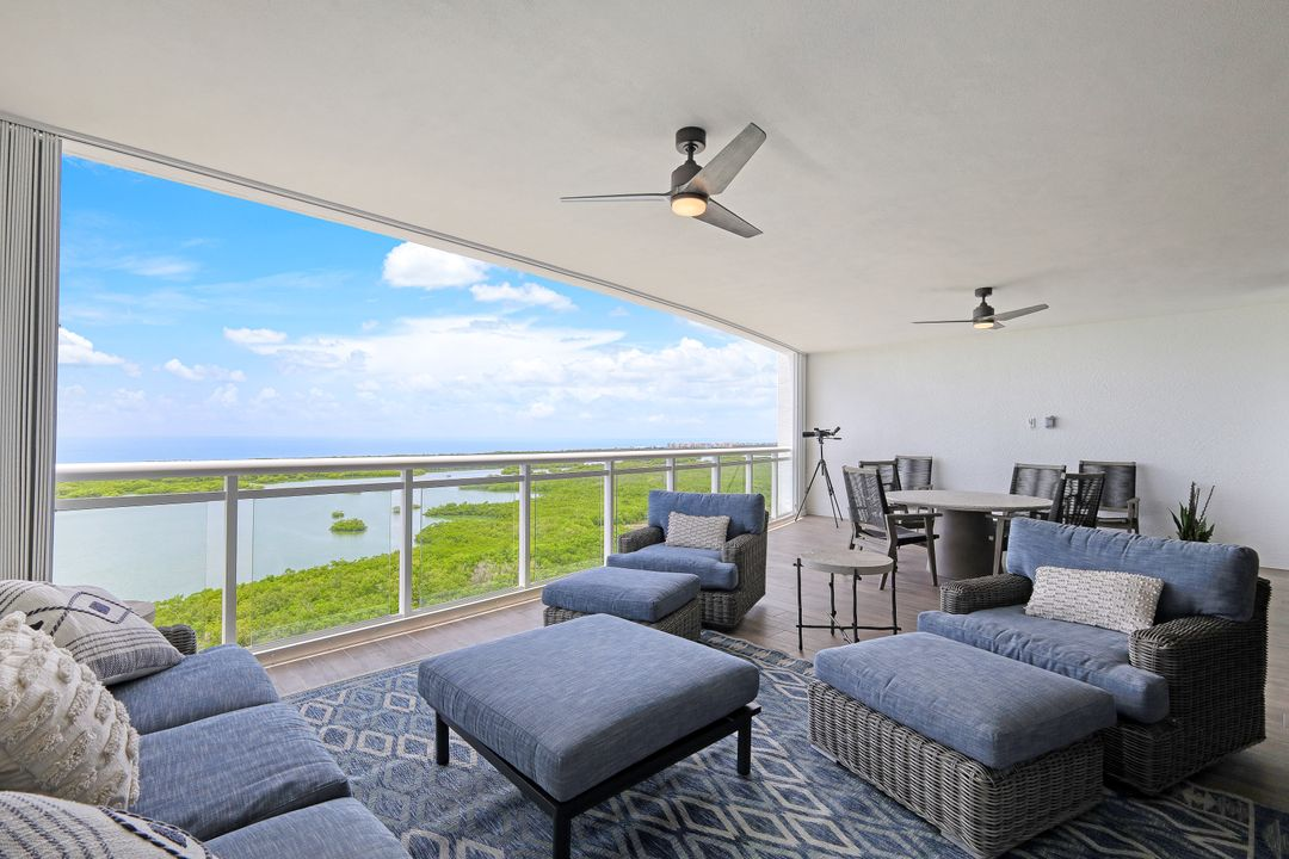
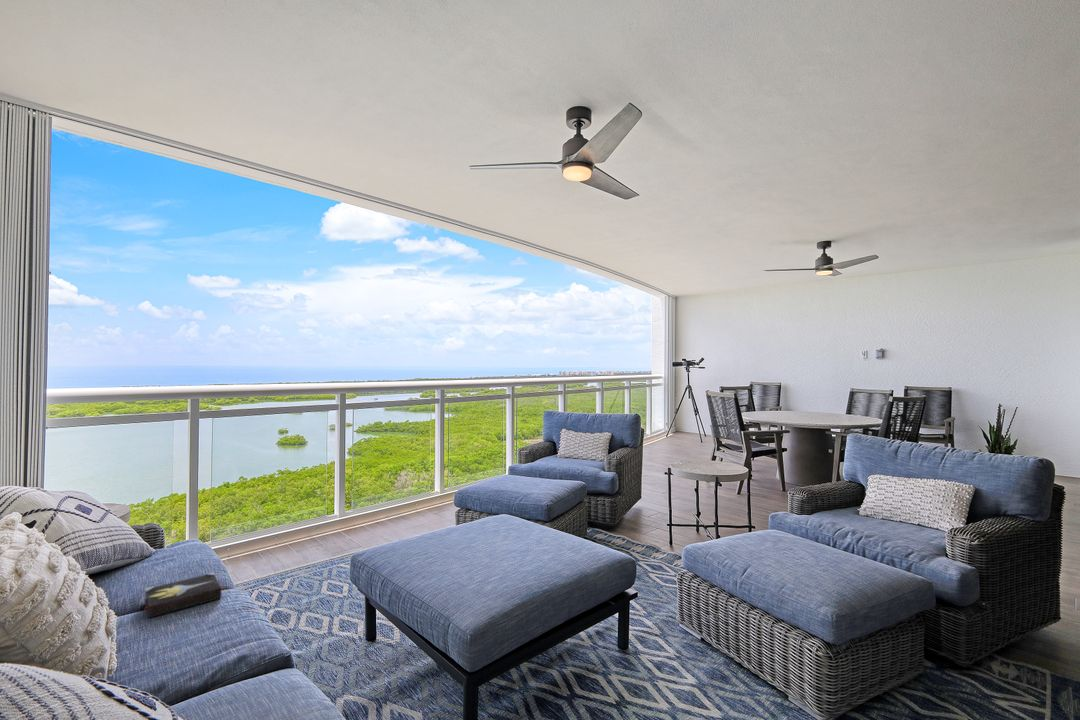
+ hardback book [143,571,228,619]
